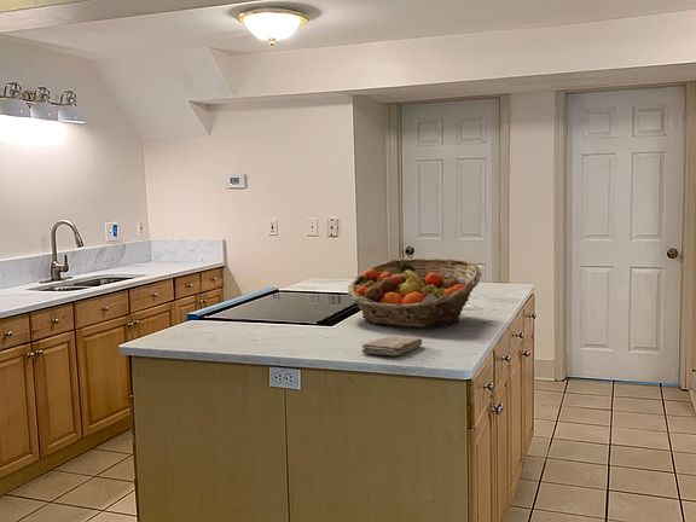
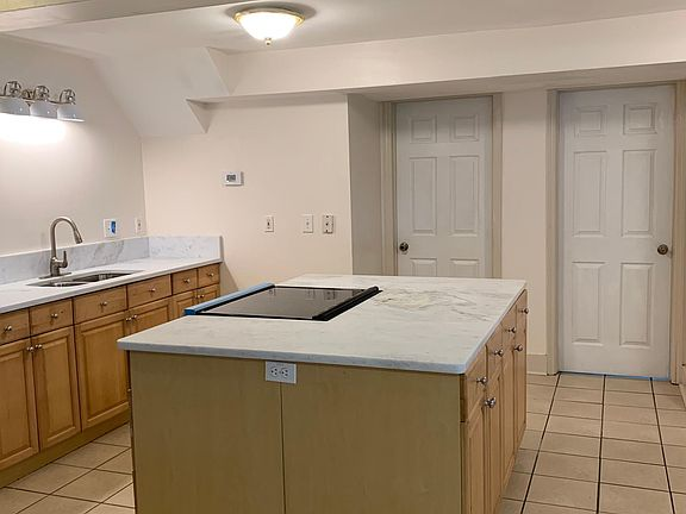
- washcloth [361,335,423,356]
- fruit basket [346,257,482,329]
